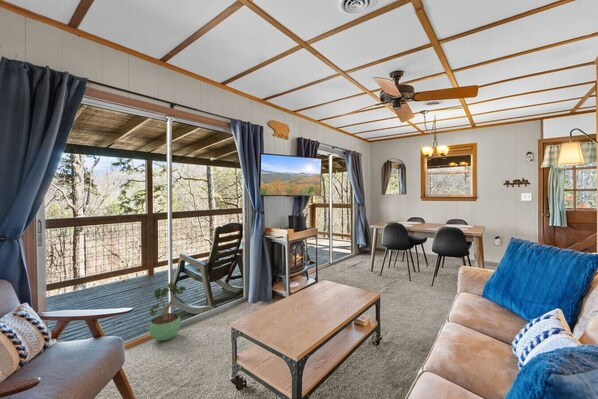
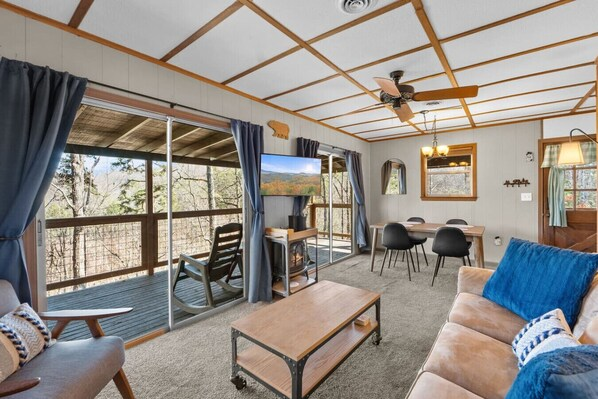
- potted plant [148,281,187,342]
